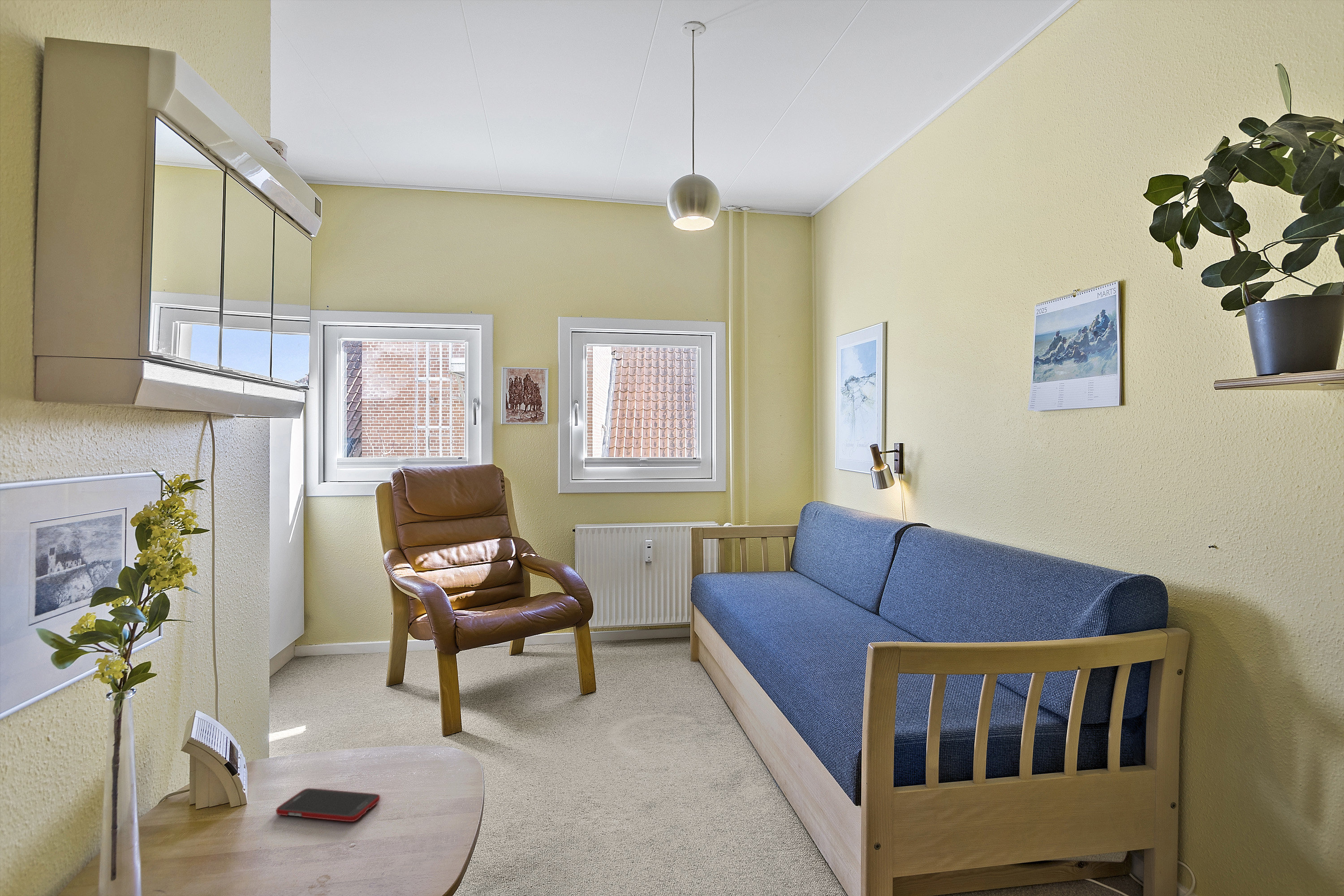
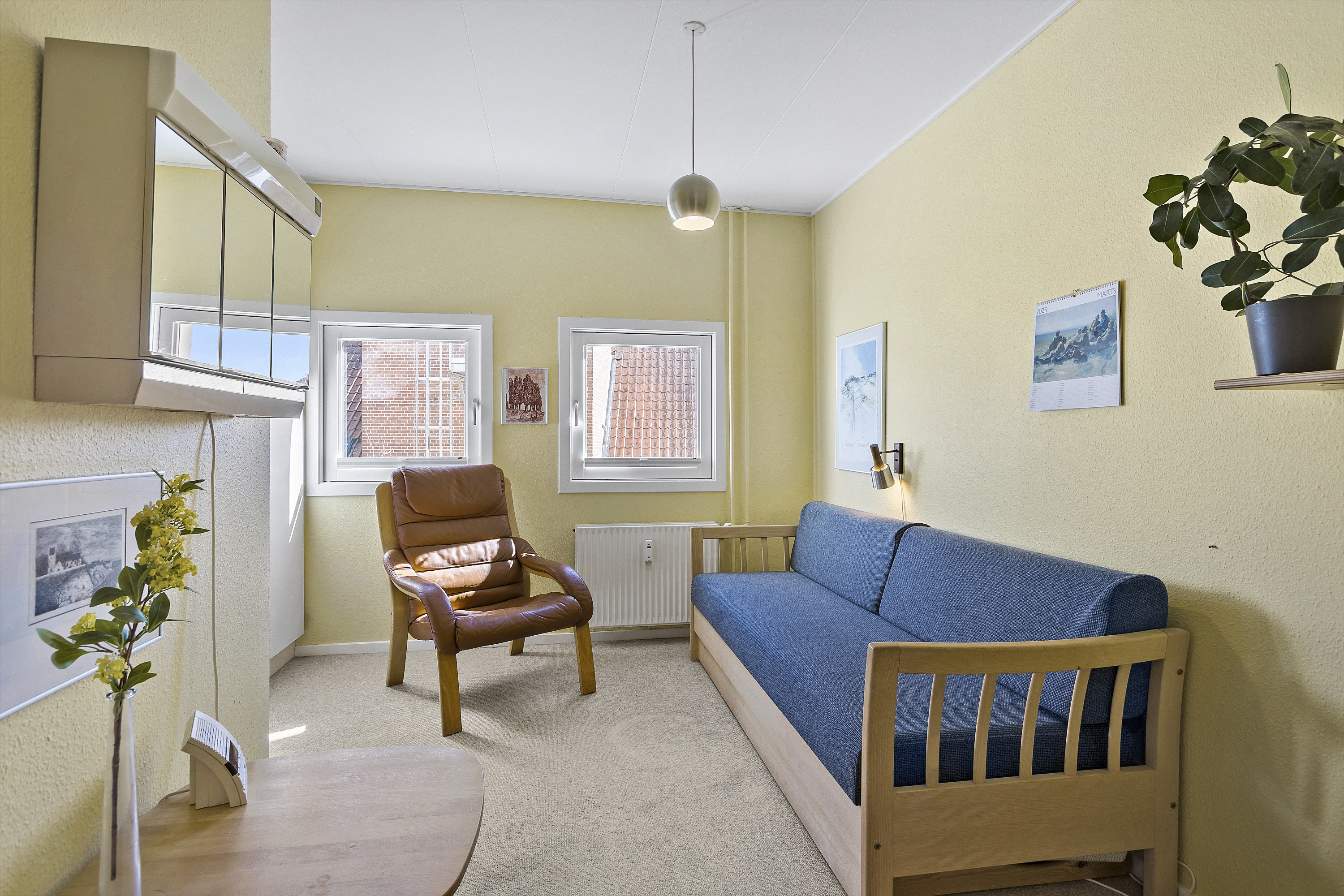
- cell phone [276,788,381,822]
